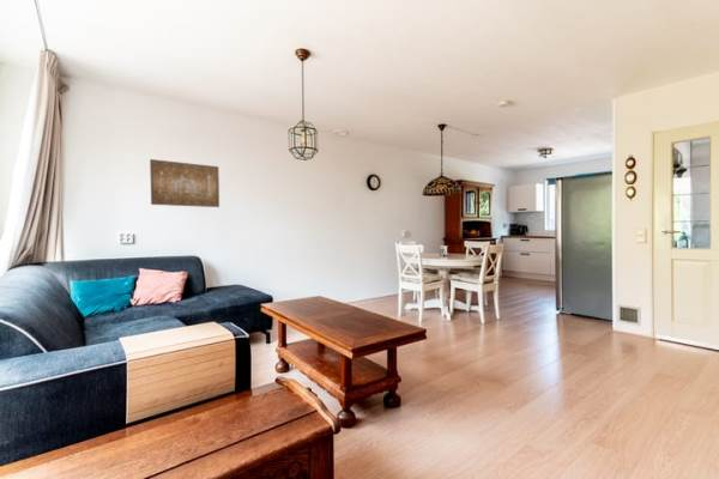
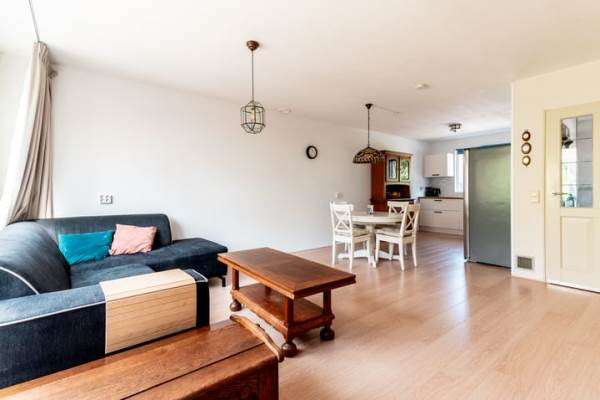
- wall art [149,158,220,208]
